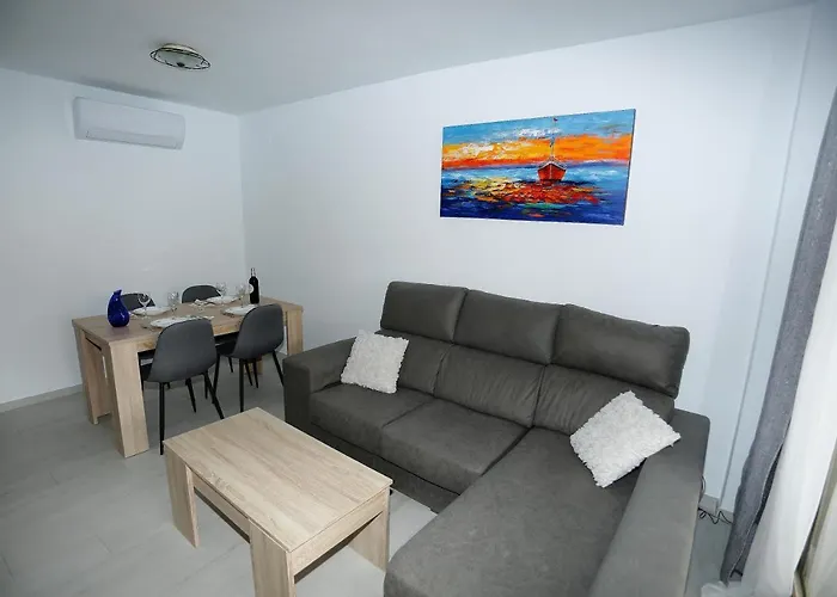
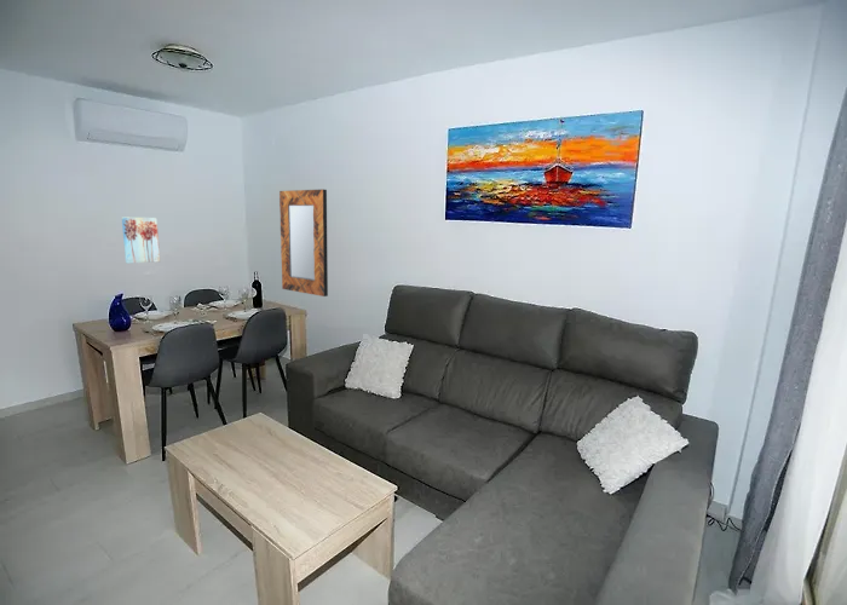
+ home mirror [278,189,329,298]
+ wall art [121,215,161,265]
